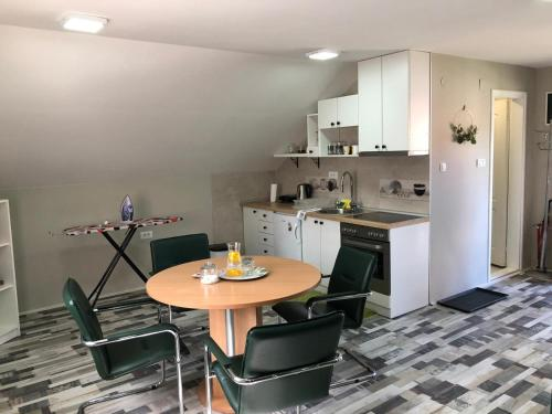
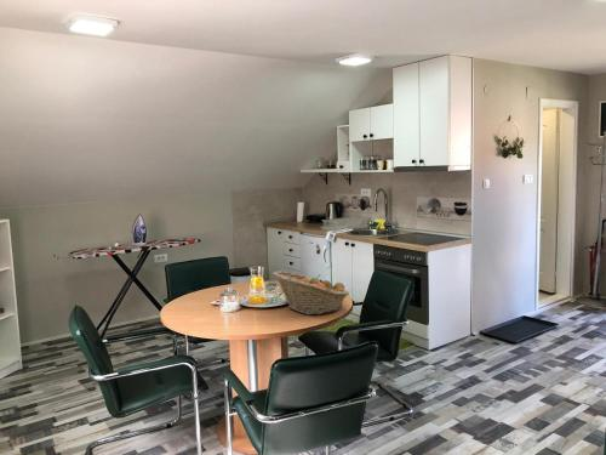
+ fruit basket [273,269,350,315]
